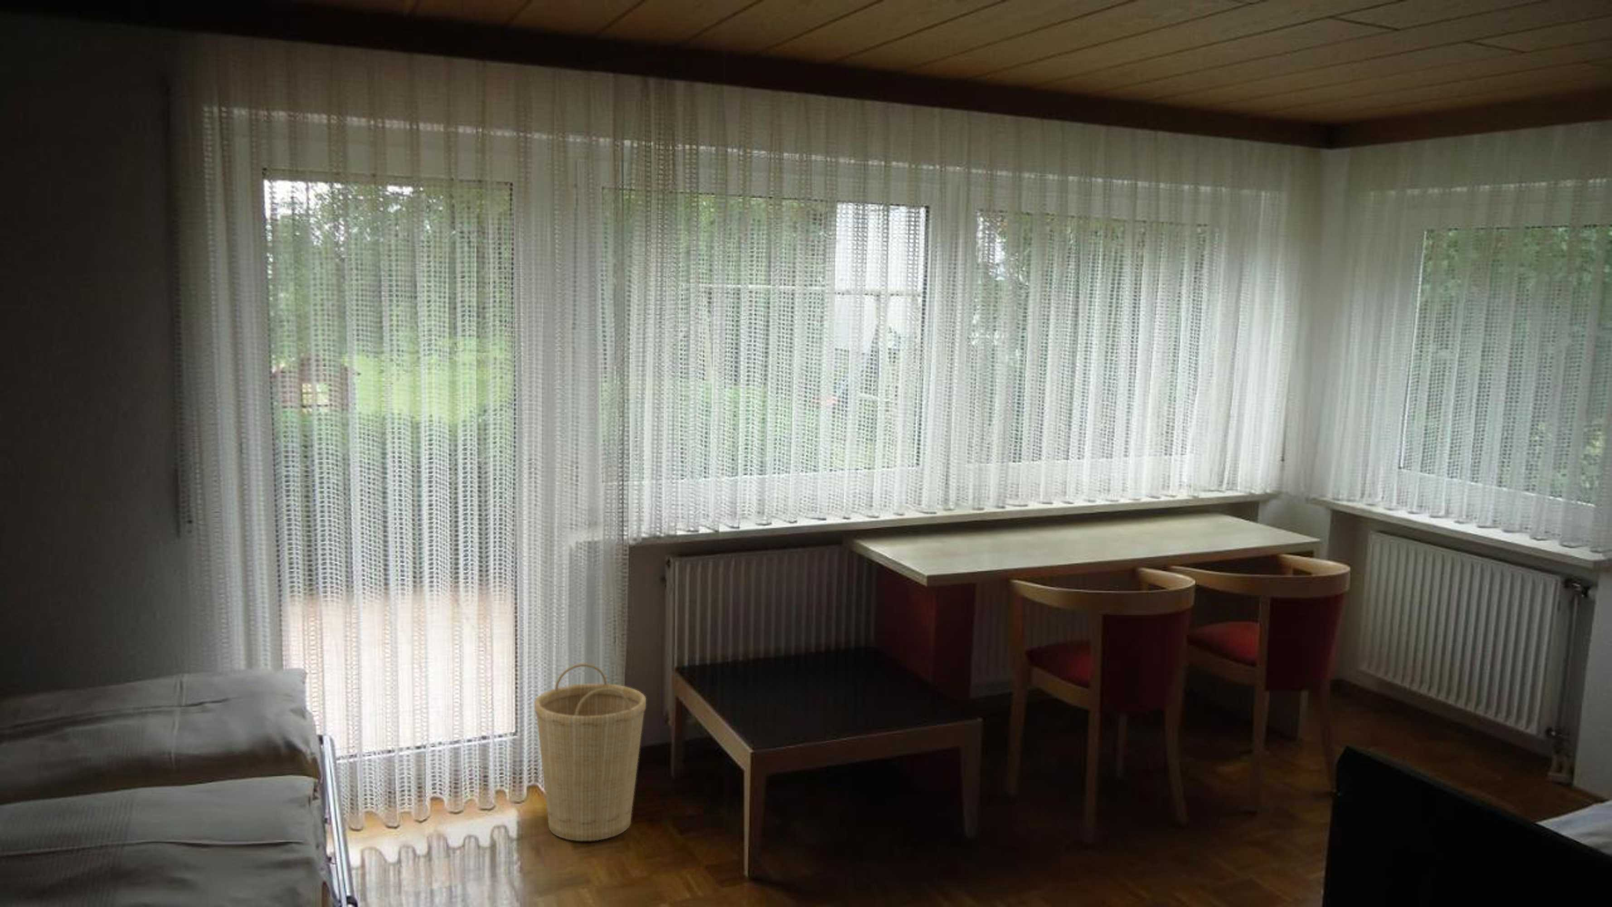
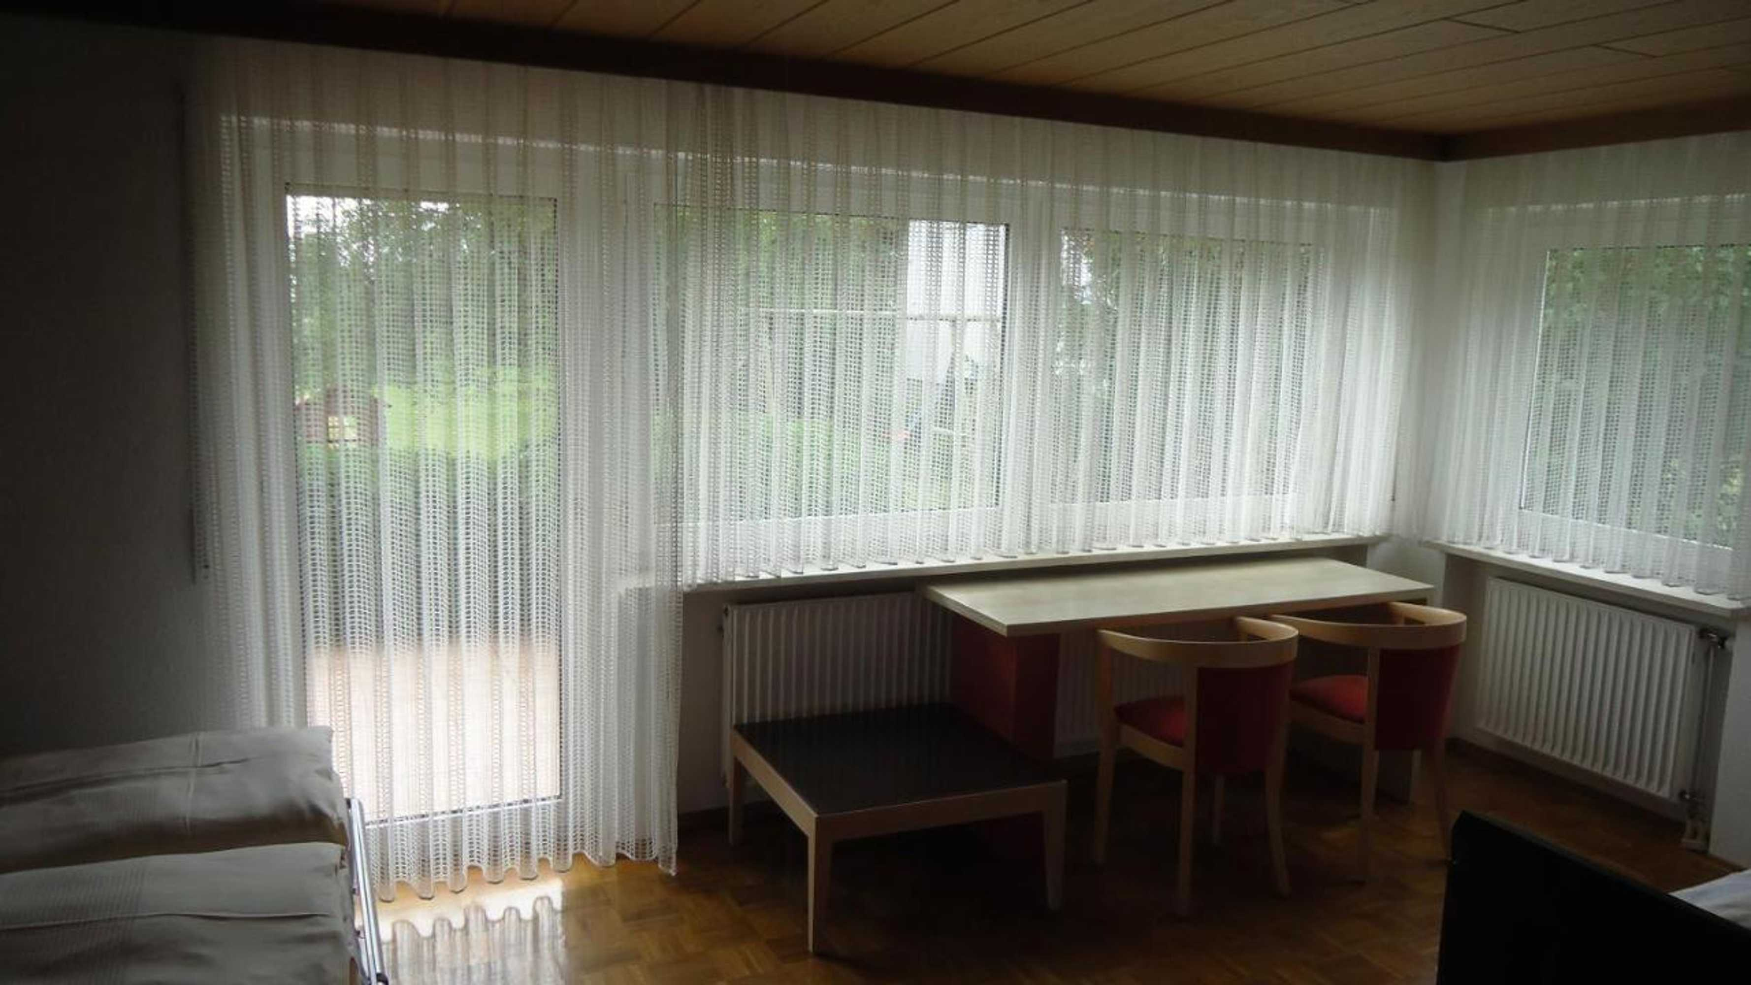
- basket [534,663,647,842]
